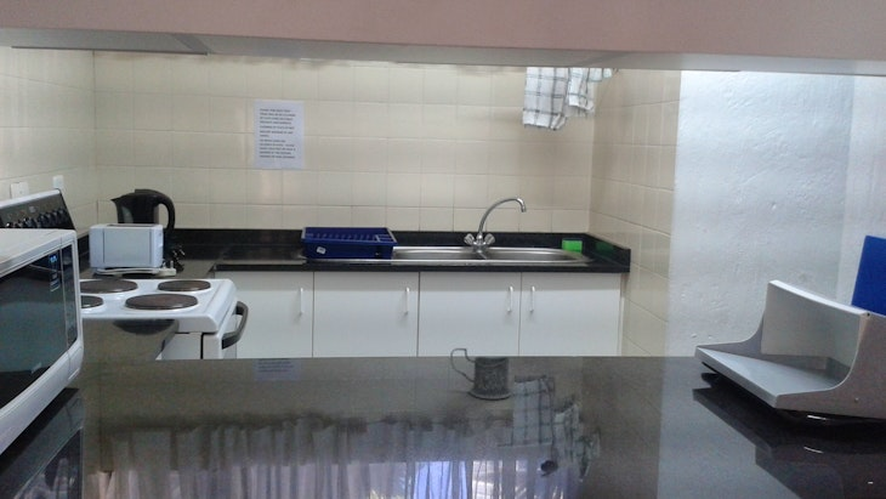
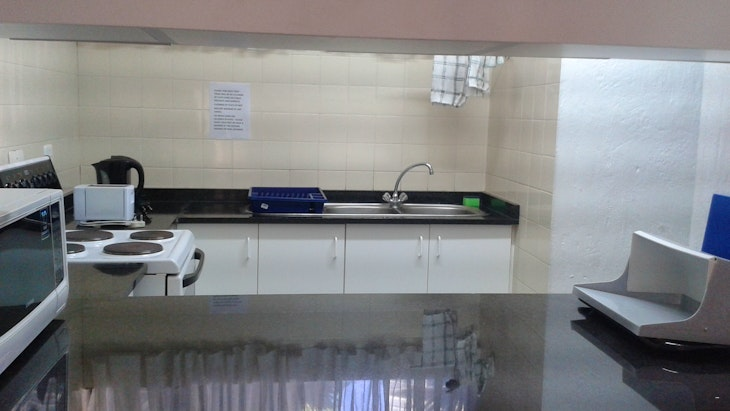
- mug [449,347,512,399]
